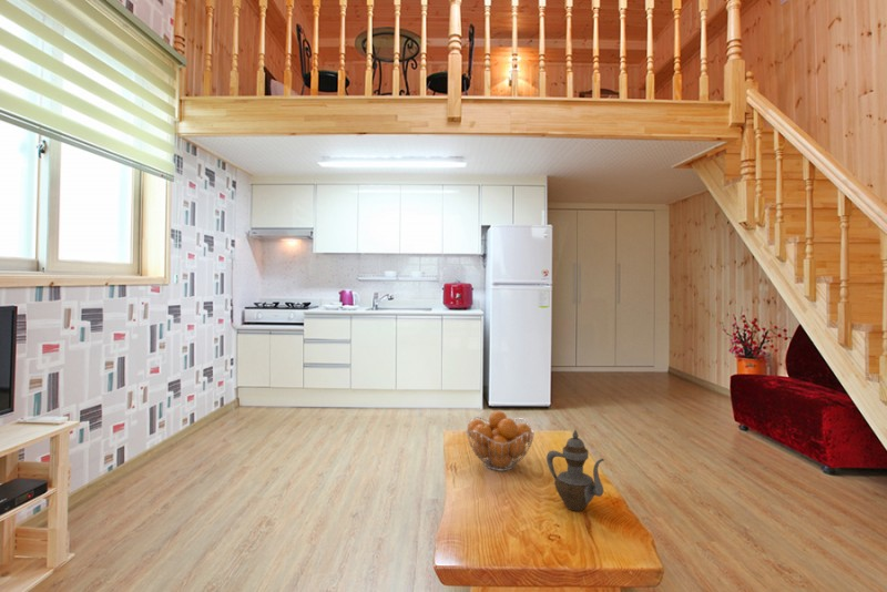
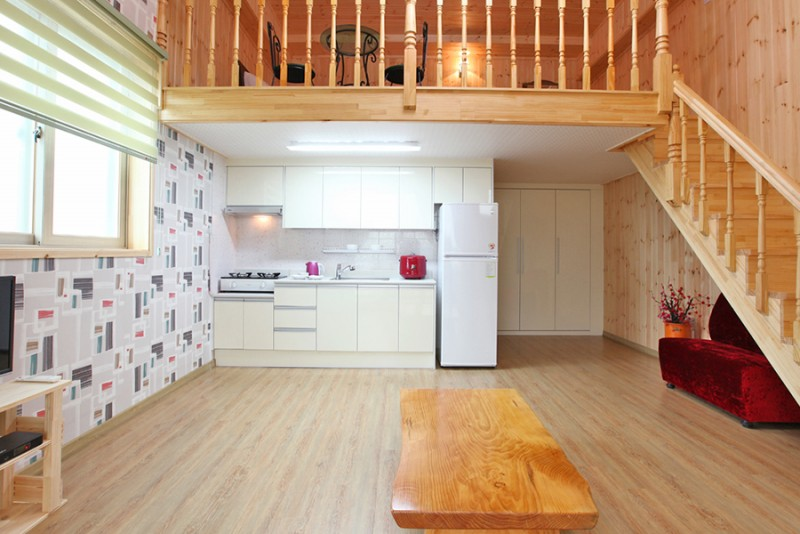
- fruit basket [465,410,536,472]
- teapot [546,429,605,512]
